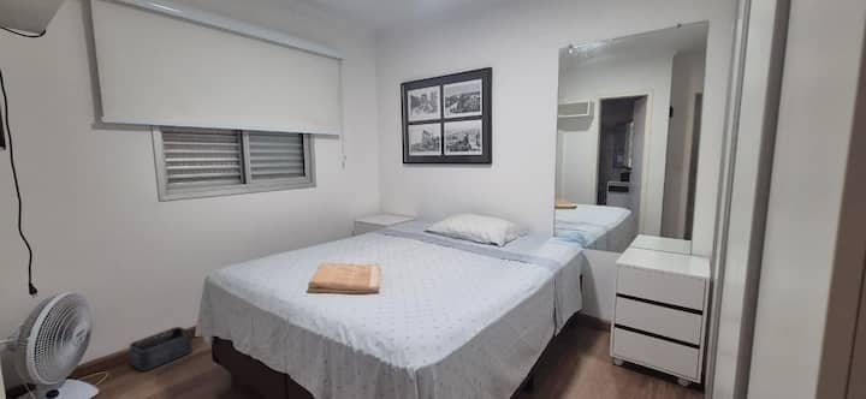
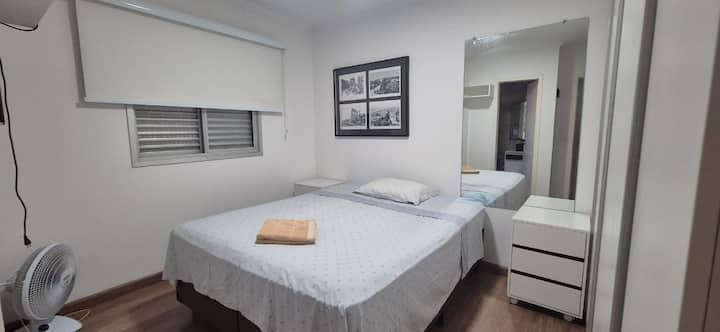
- storage bin [129,326,194,373]
